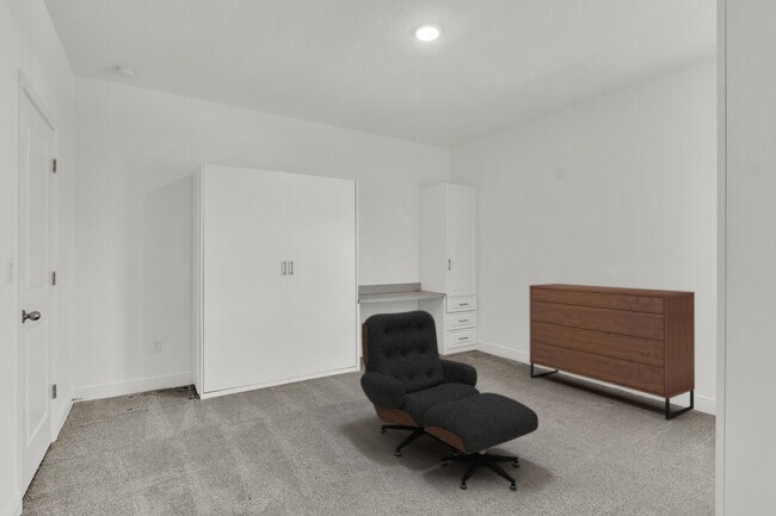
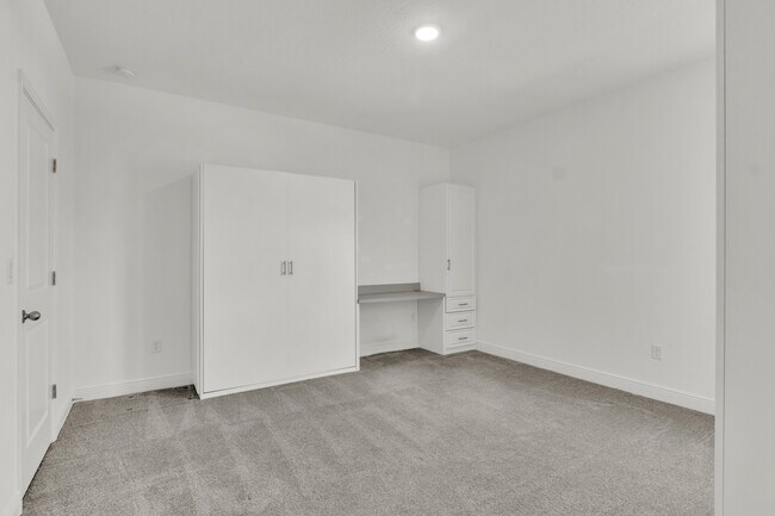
- dresser [528,282,696,421]
- lounge chair [359,309,540,492]
